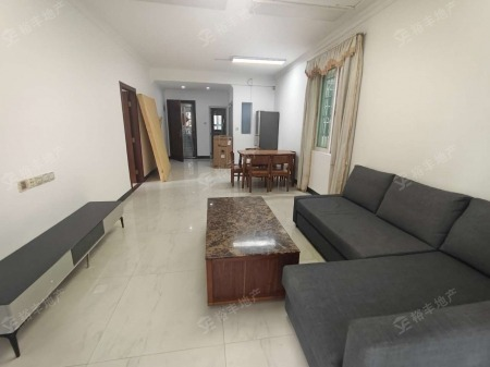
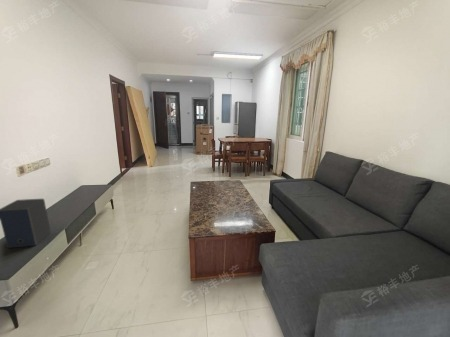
+ speaker [0,198,52,249]
